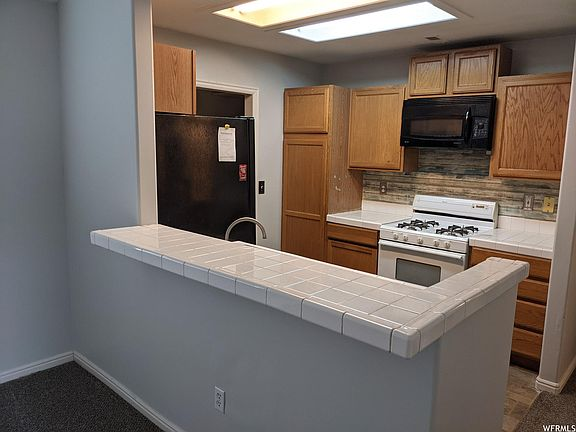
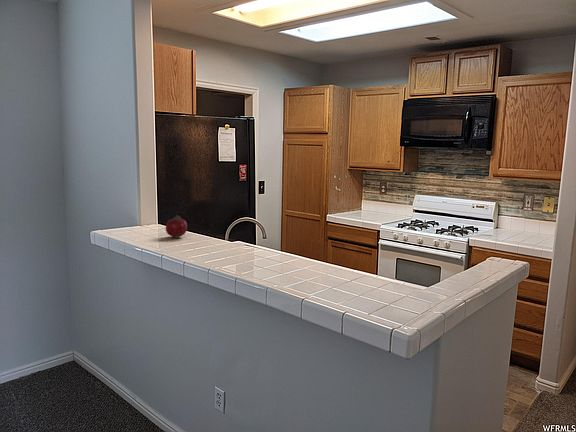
+ fruit [165,214,188,239]
